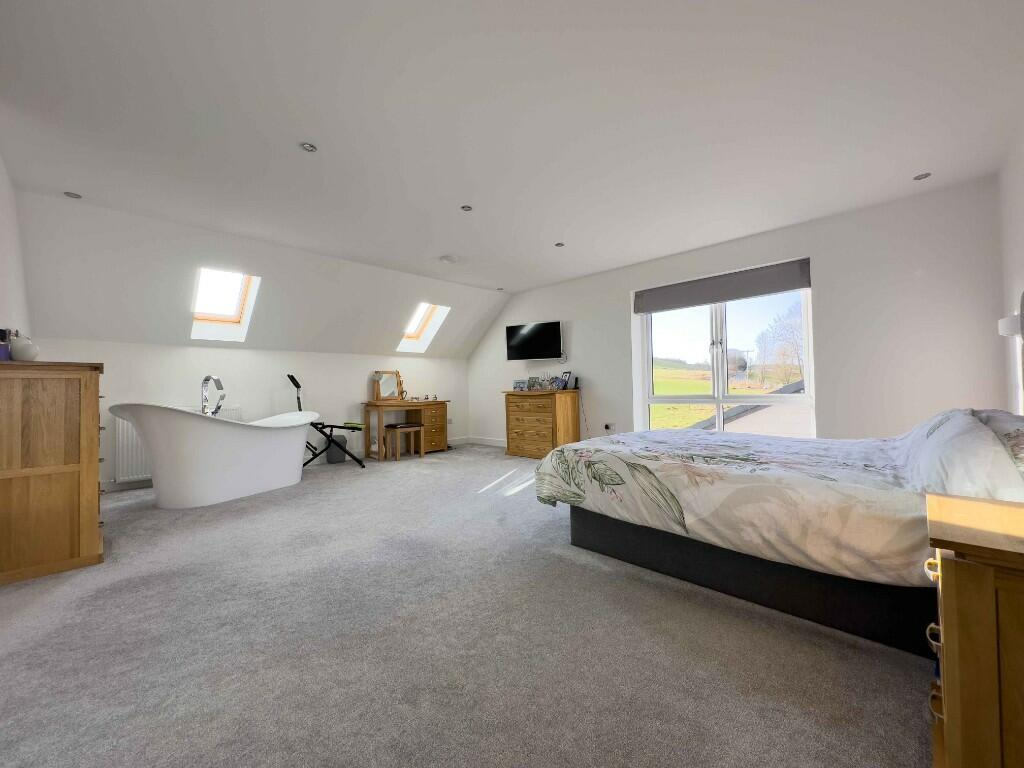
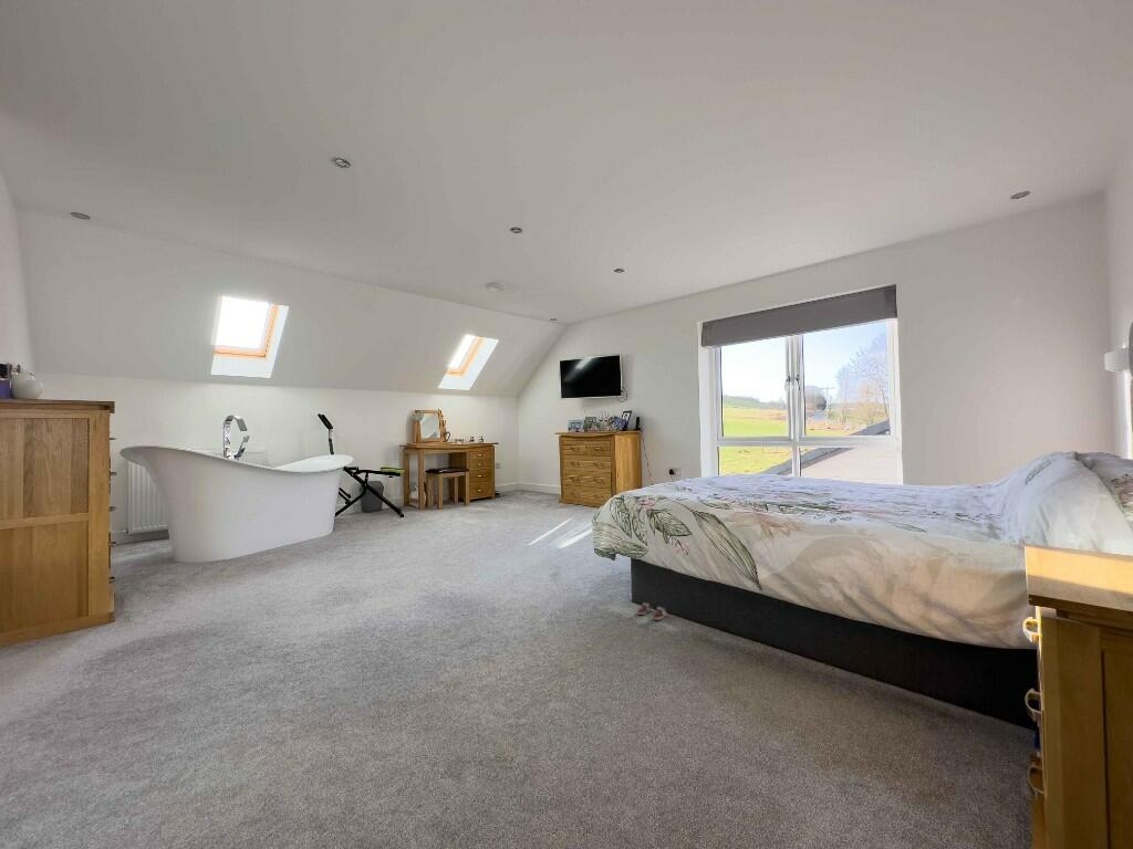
+ sneaker [636,601,668,621]
